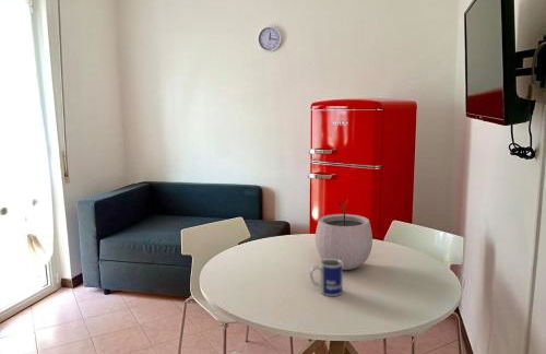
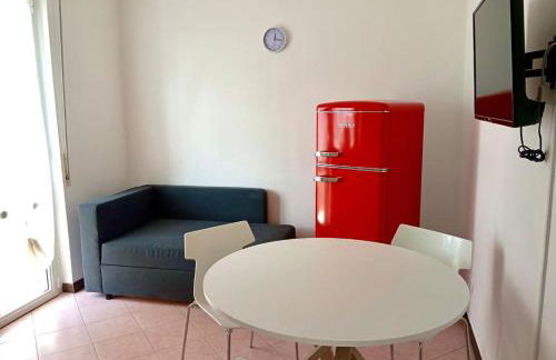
- plant pot [314,200,373,271]
- mug [309,259,344,297]
